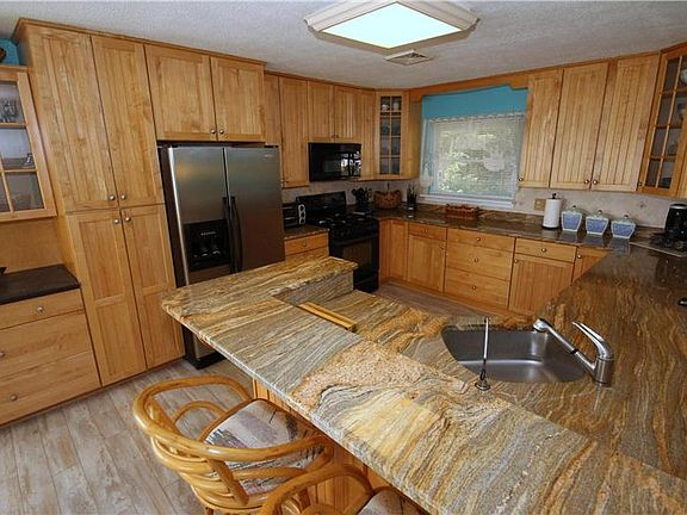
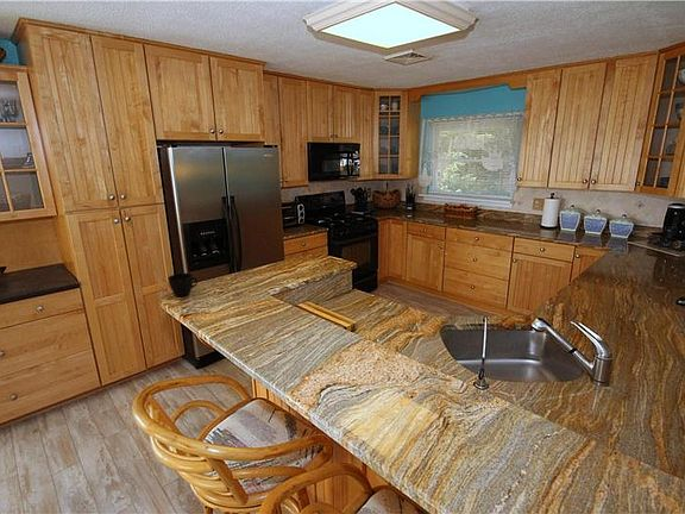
+ cup [168,272,199,299]
